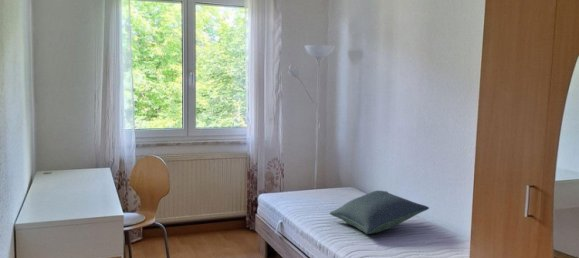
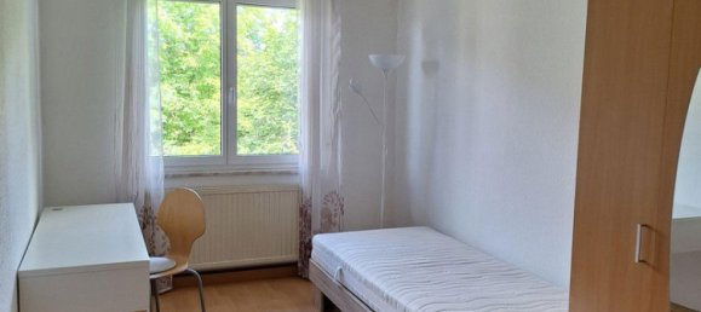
- pillow [329,190,430,235]
